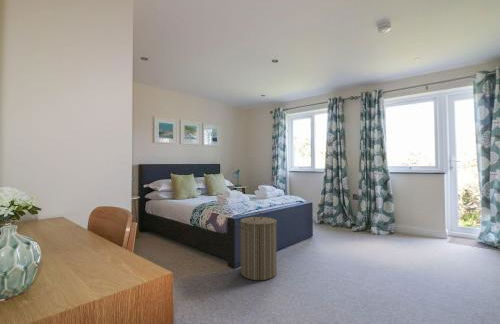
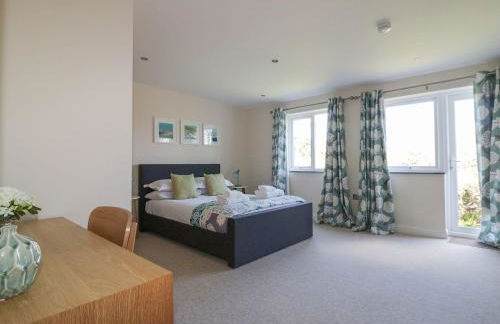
- laundry hamper [239,211,278,281]
